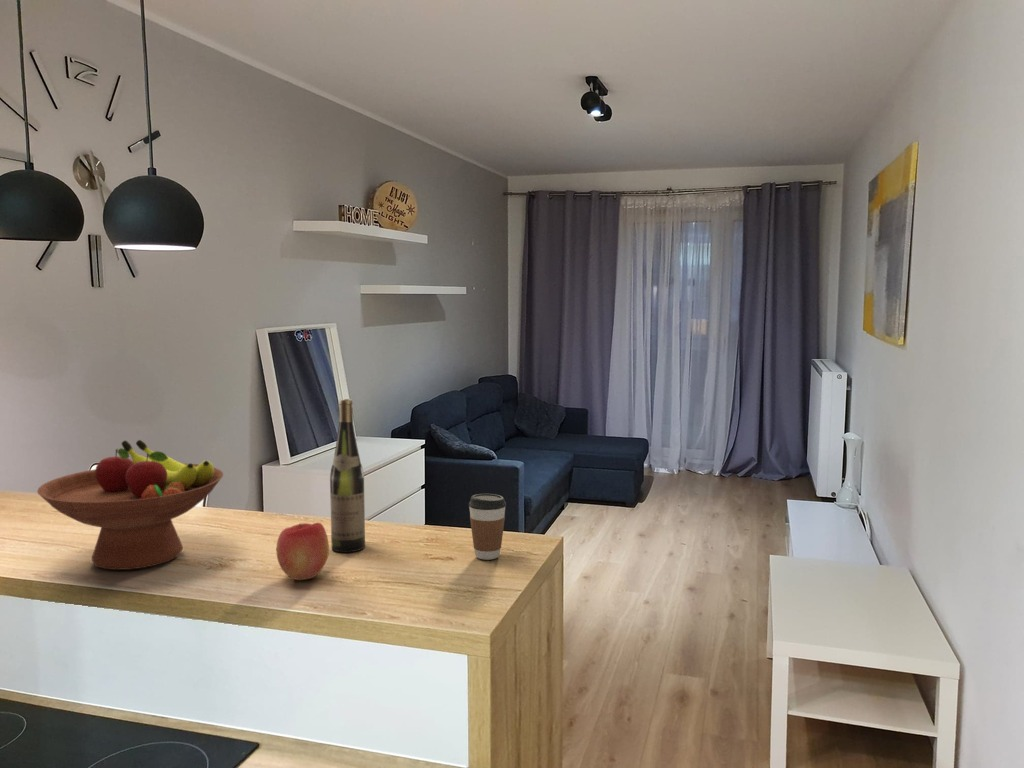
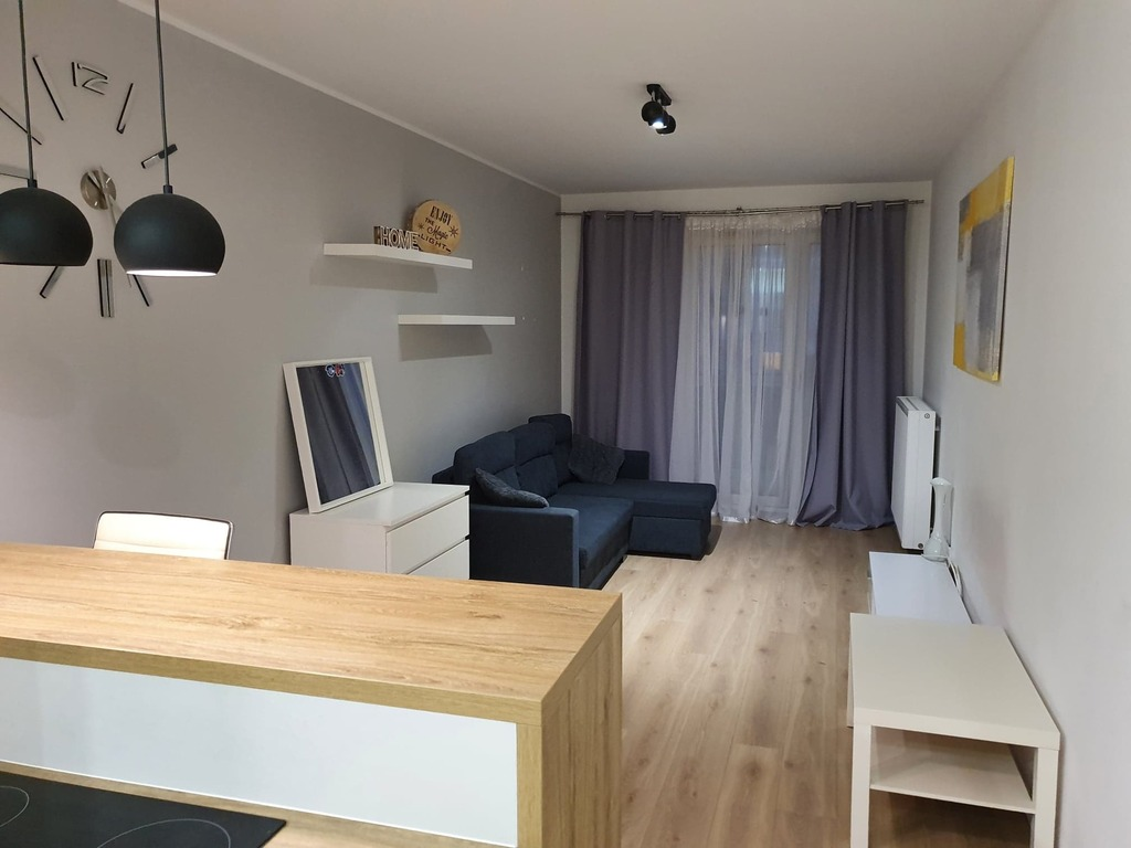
- apple [275,522,330,581]
- wine bottle [329,398,366,553]
- coffee cup [468,493,507,561]
- fruit bowl [36,439,224,571]
